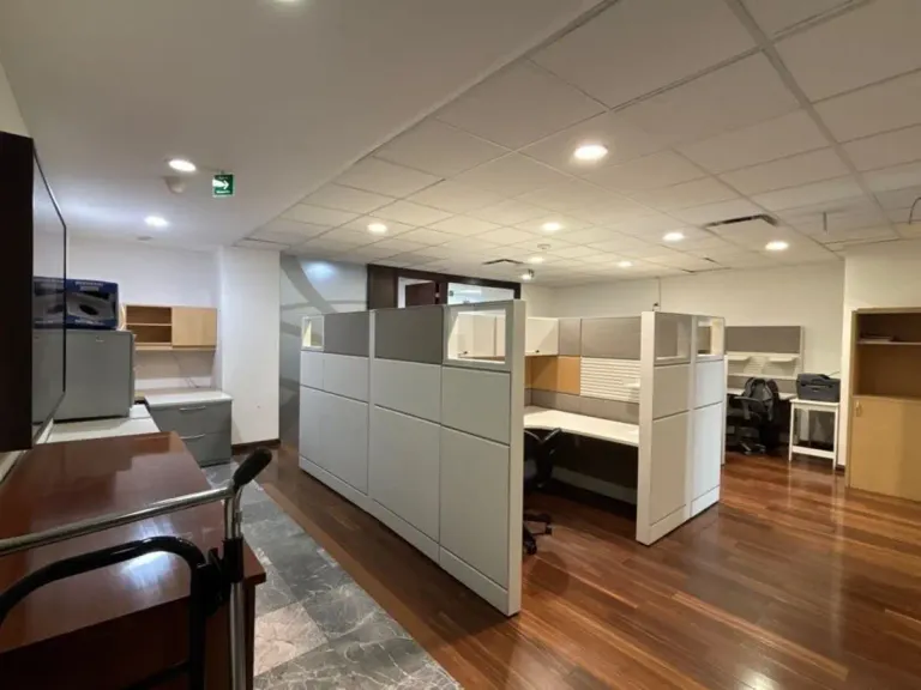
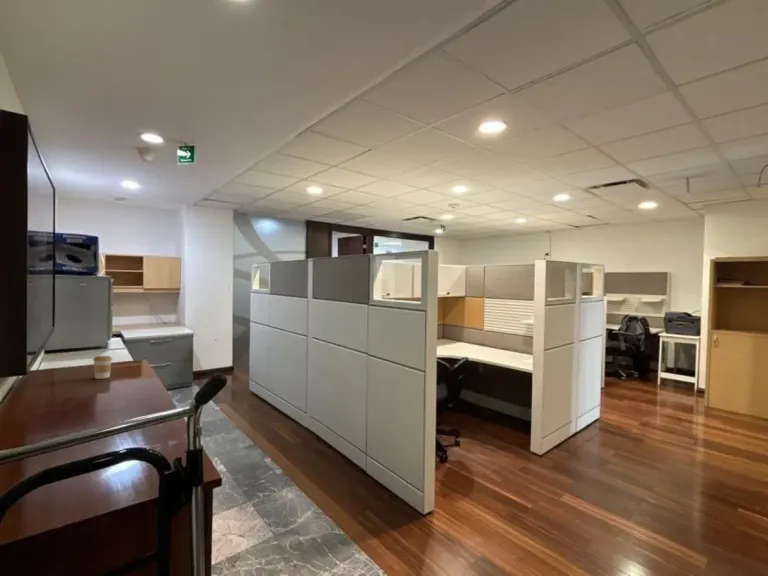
+ coffee cup [92,355,113,380]
